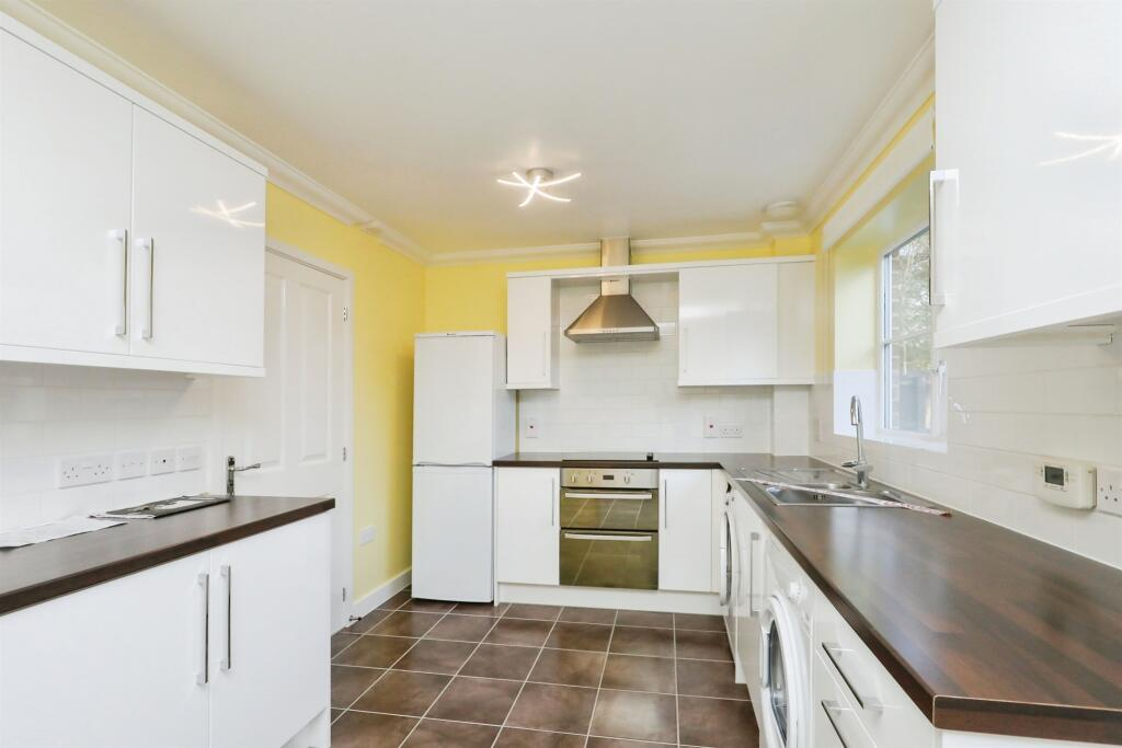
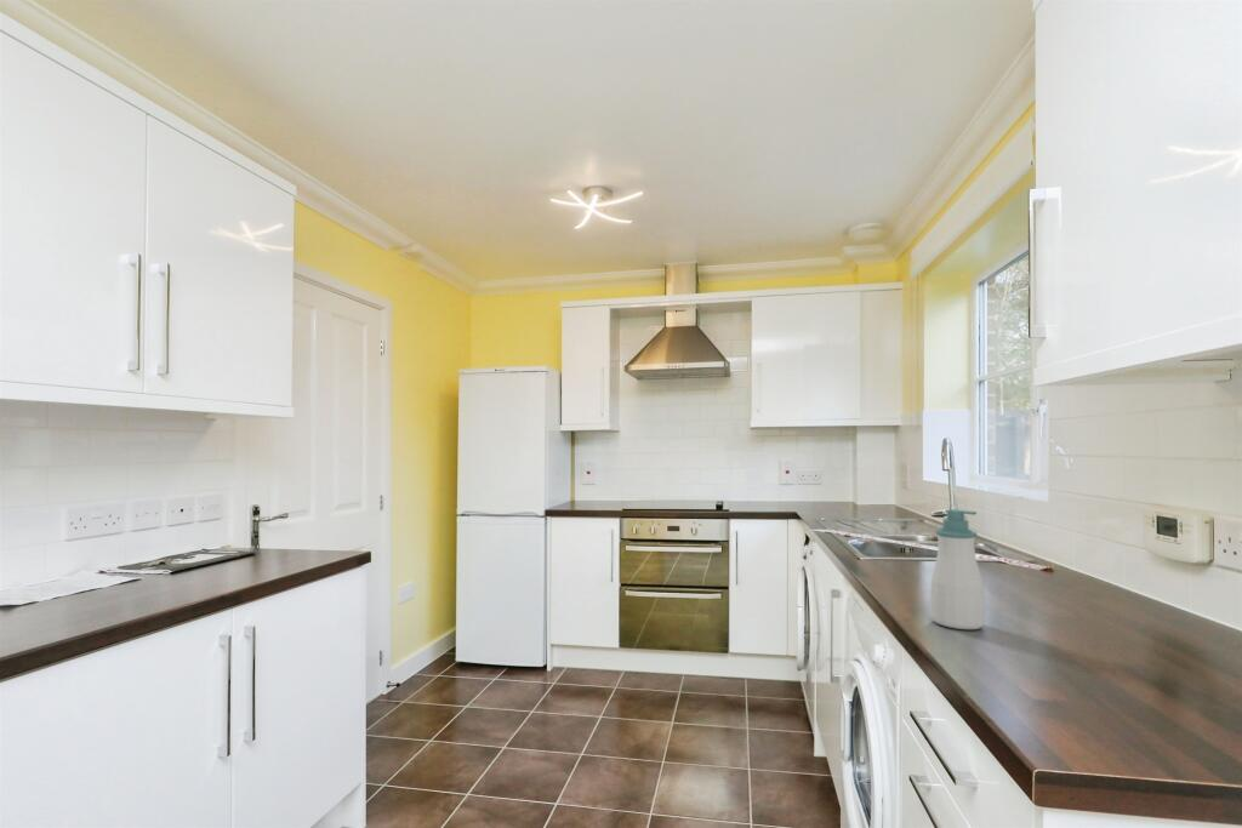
+ soap bottle [929,508,987,630]
